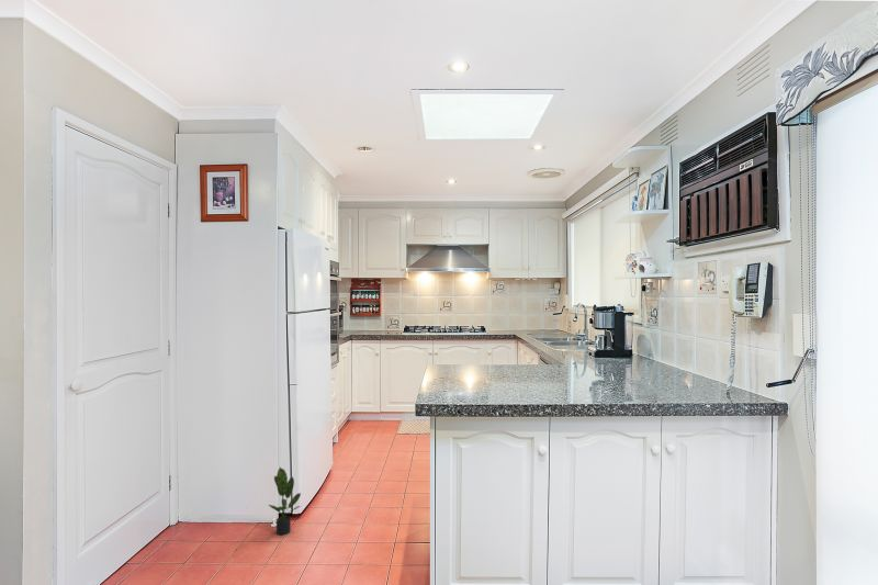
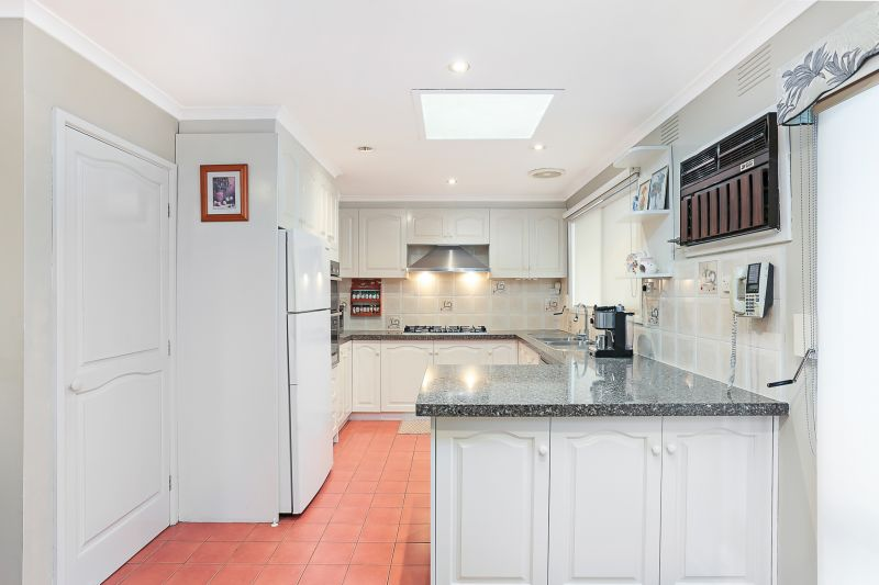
- potted plant [268,466,302,536]
